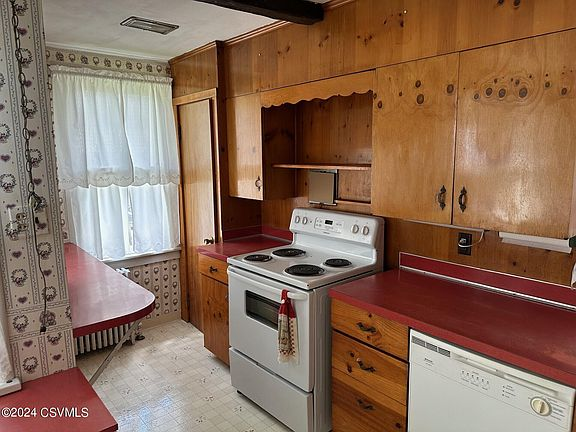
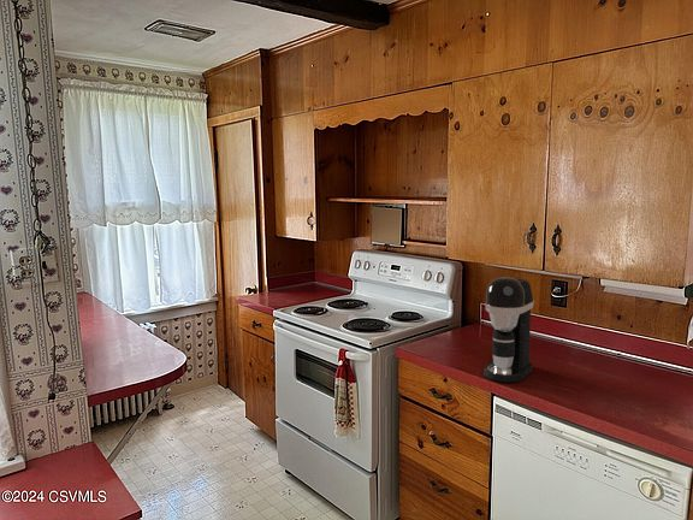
+ coffee maker [482,276,535,384]
